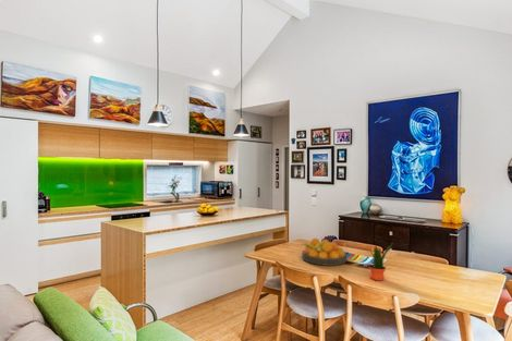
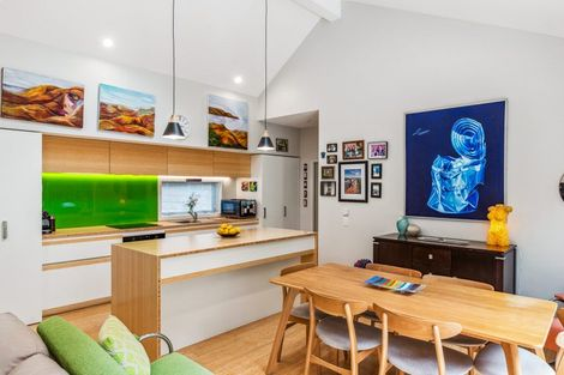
- potted plant [368,243,393,282]
- fruit bowl [300,238,348,267]
